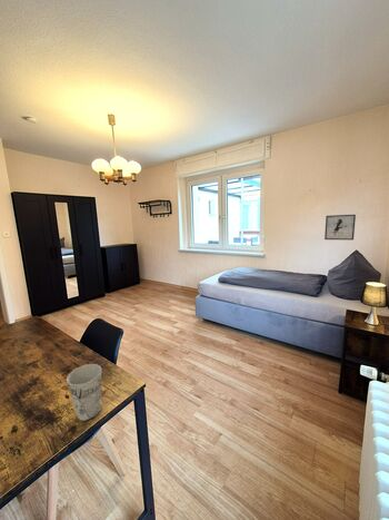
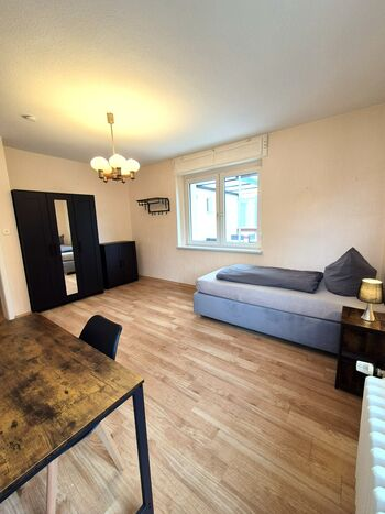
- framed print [323,214,357,242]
- cup [66,363,102,422]
